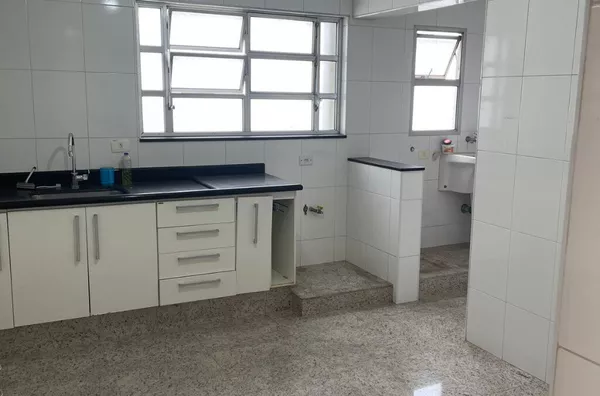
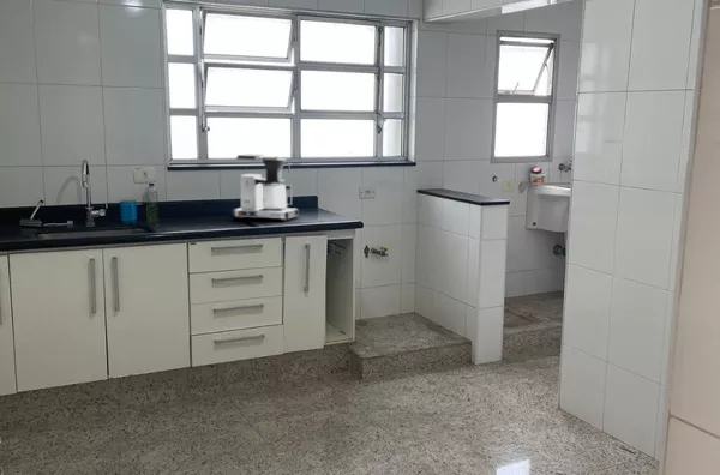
+ coffee maker [232,154,300,222]
